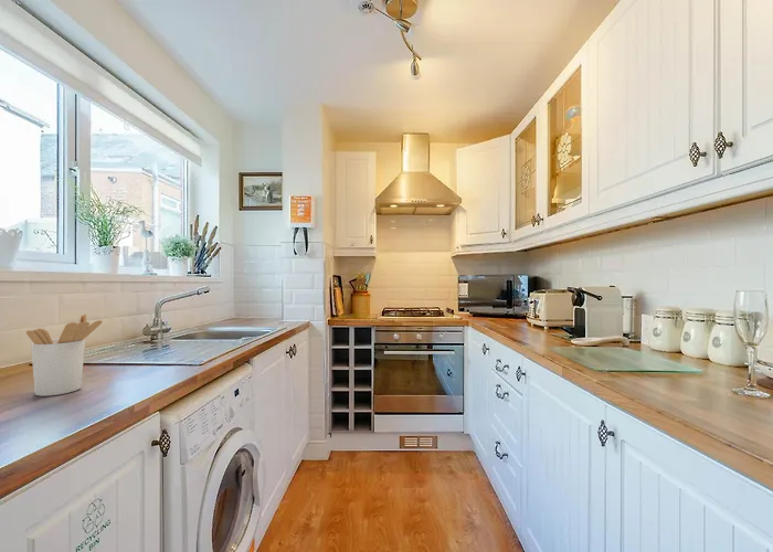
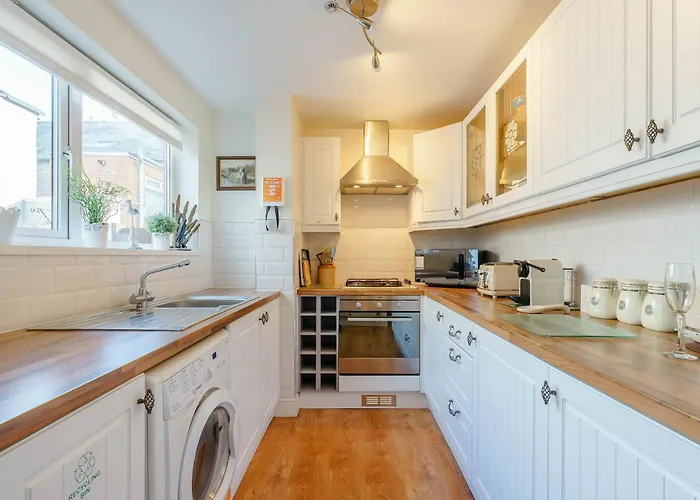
- utensil holder [25,314,104,397]
